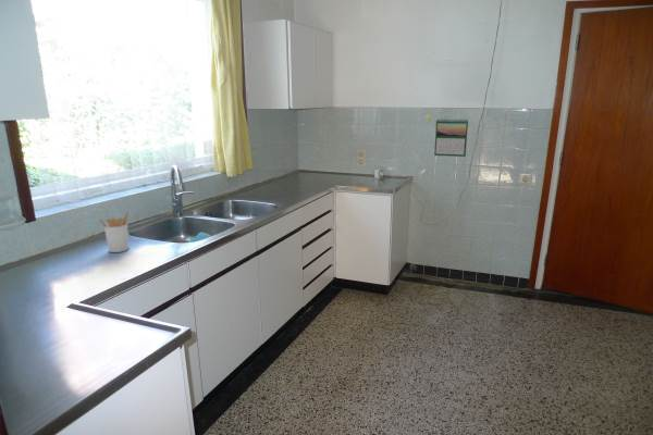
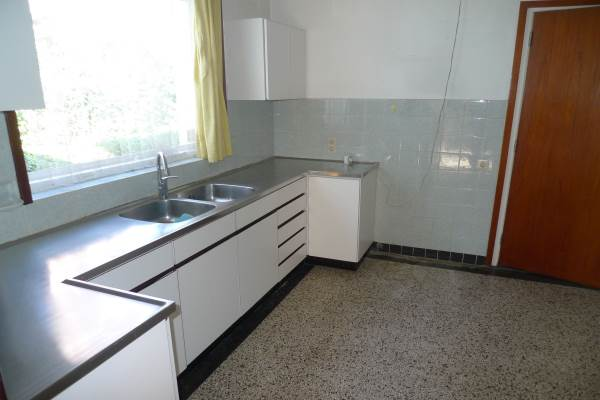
- calendar [433,117,469,158]
- utensil holder [98,210,130,253]
